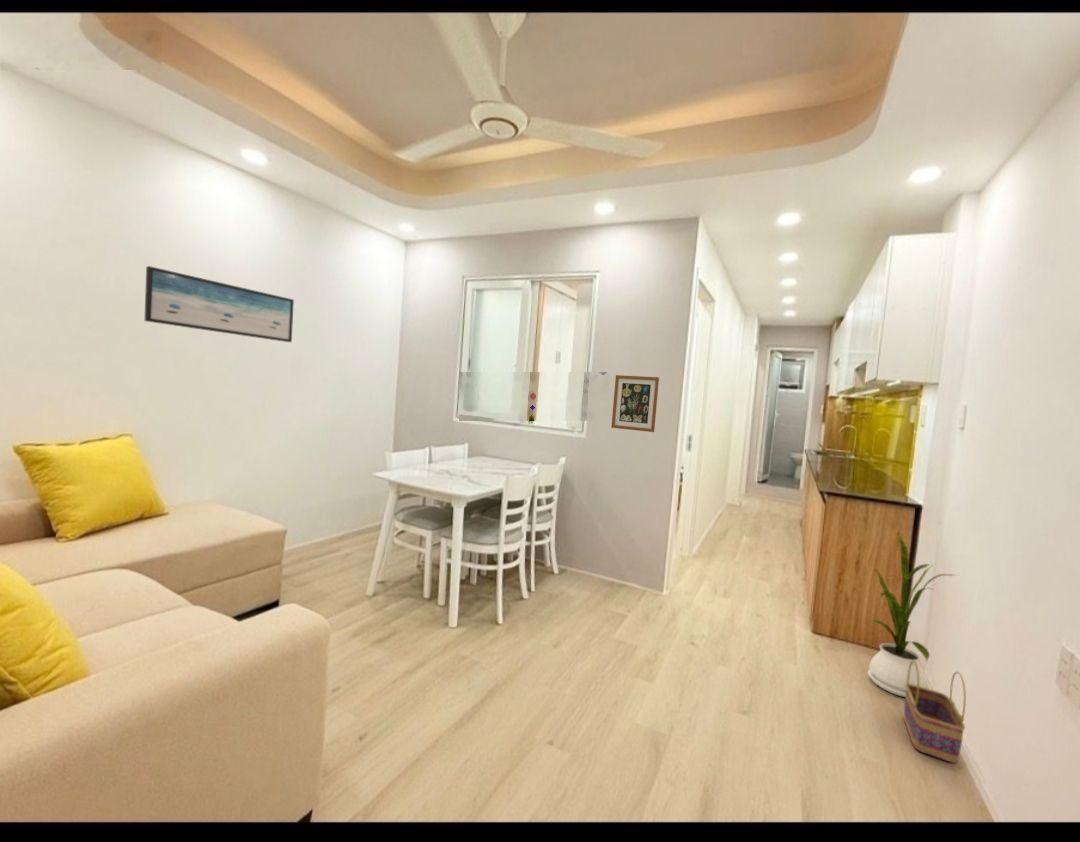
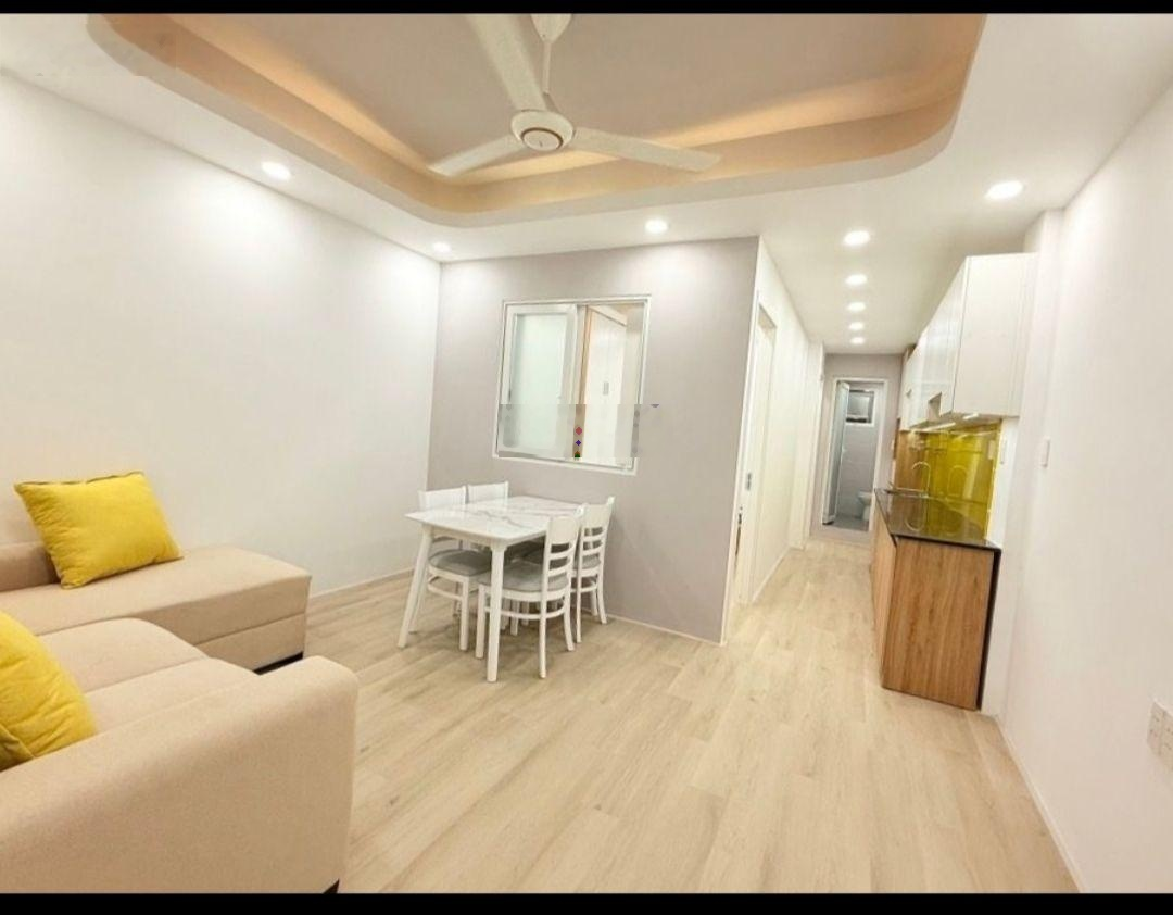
- basket [903,661,967,764]
- wall art [144,265,295,343]
- wall art [610,374,660,433]
- house plant [867,533,958,698]
